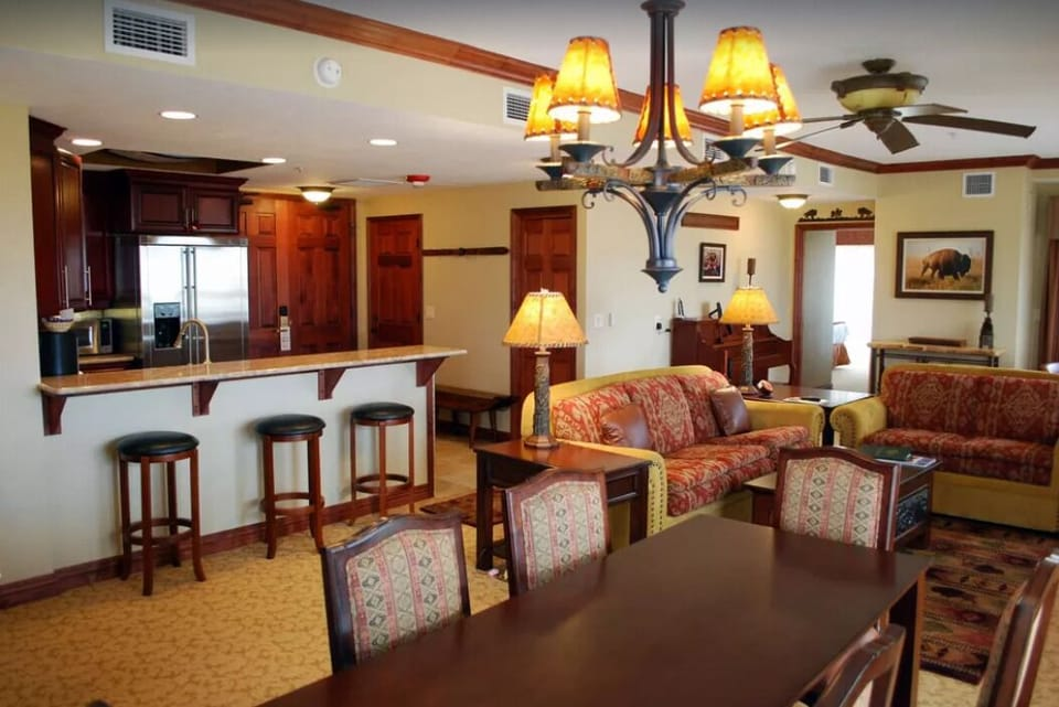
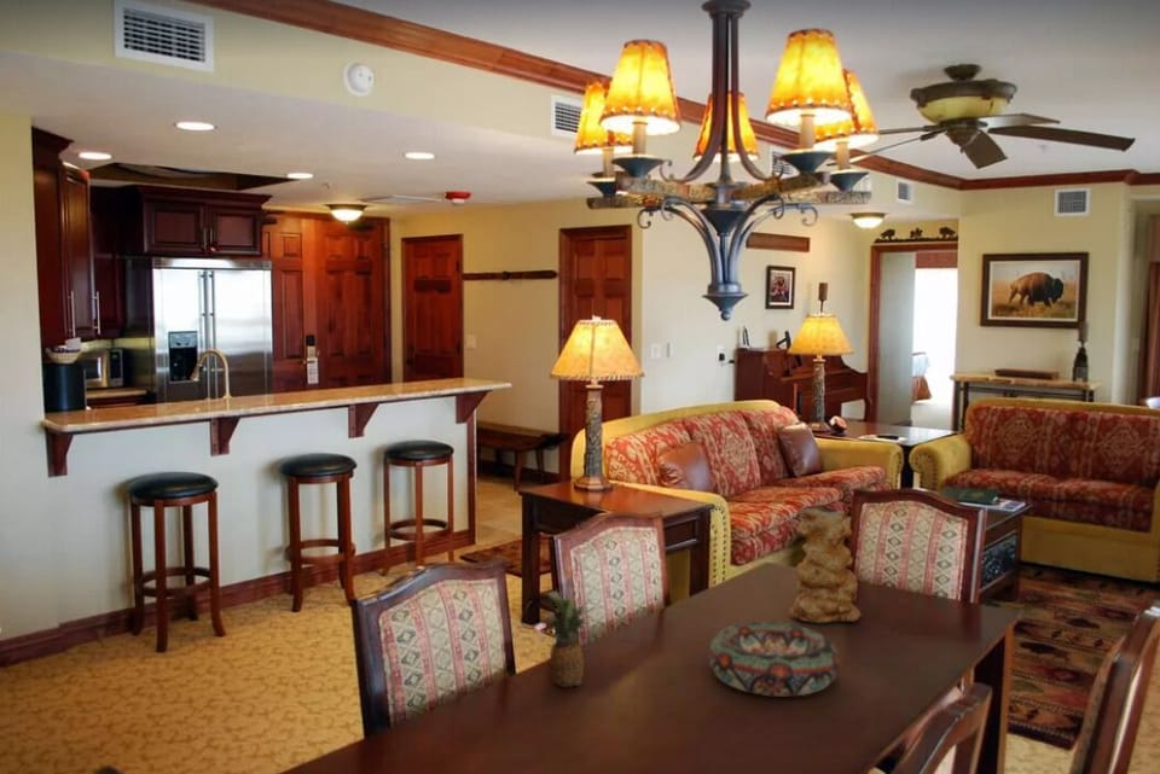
+ fruit [543,589,597,688]
+ decorative bowl [707,621,841,698]
+ vase [788,504,863,624]
